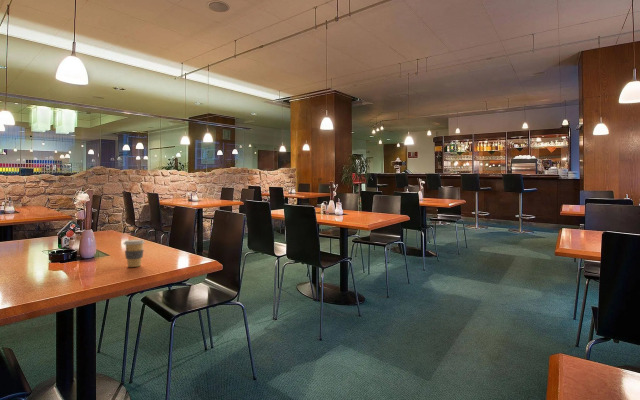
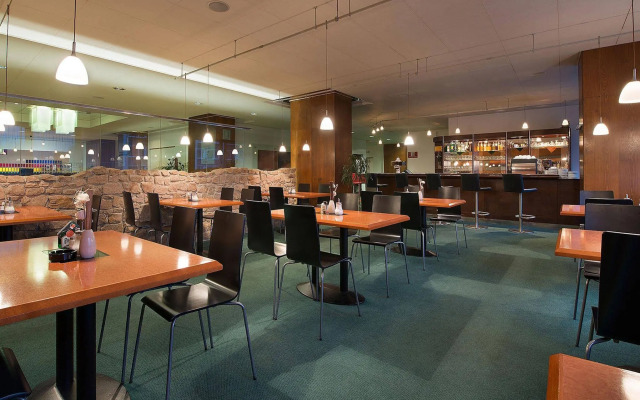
- coffee cup [123,239,146,268]
